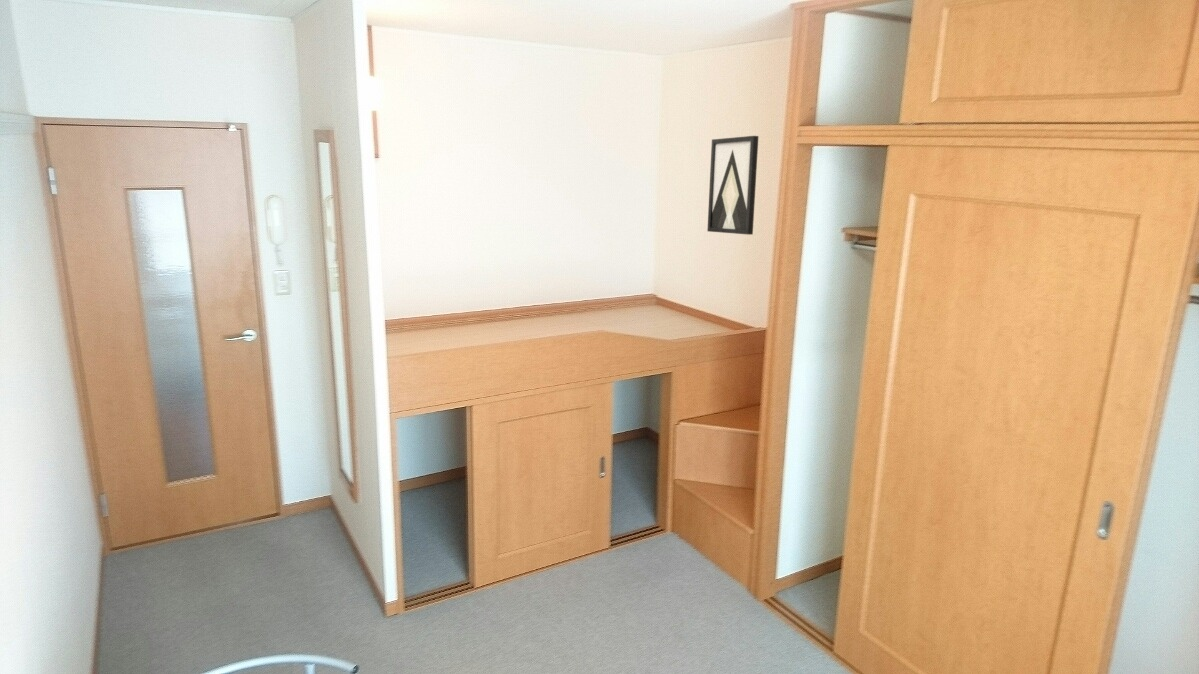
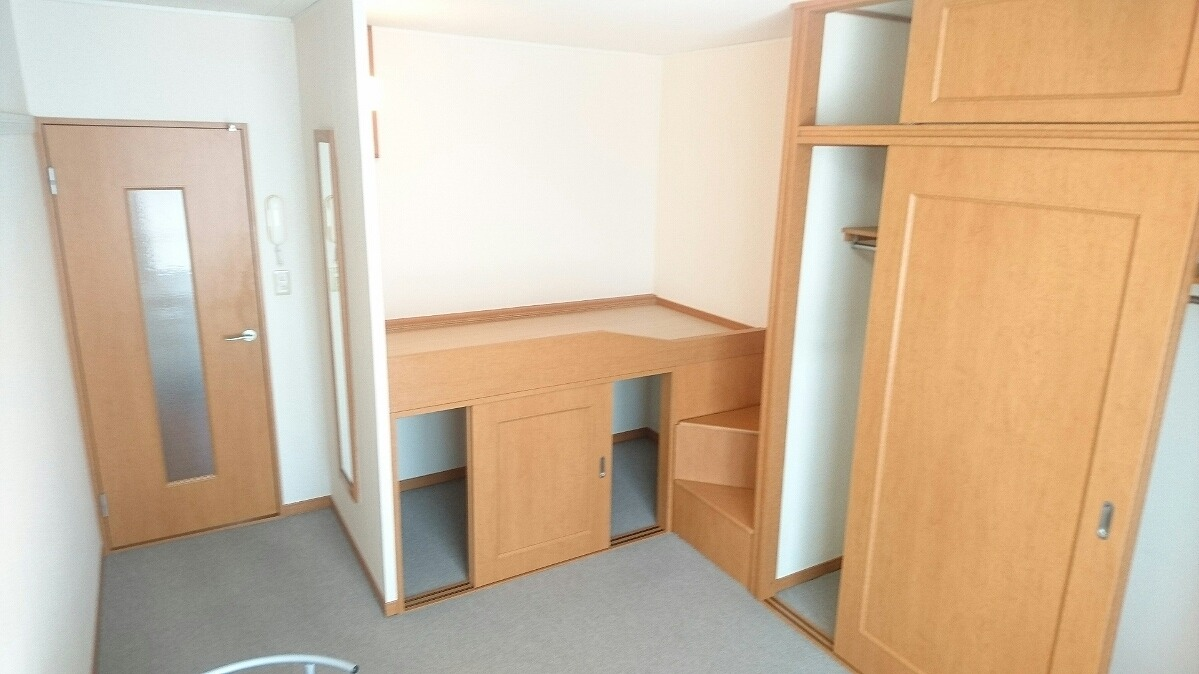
- wall art [706,135,760,236]
